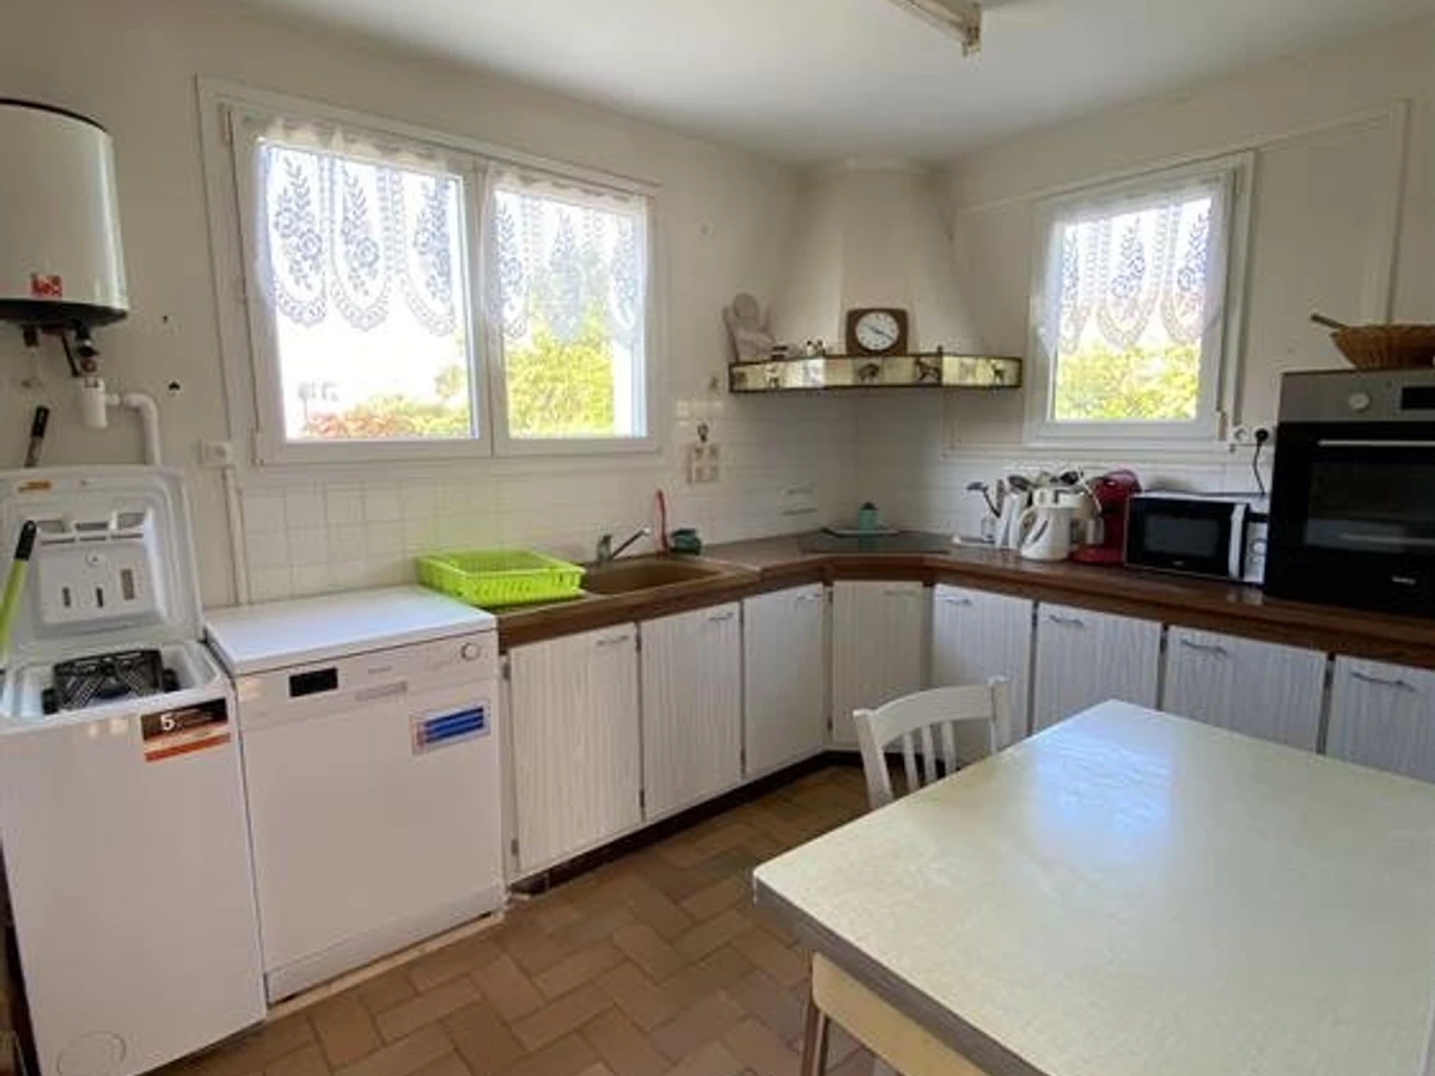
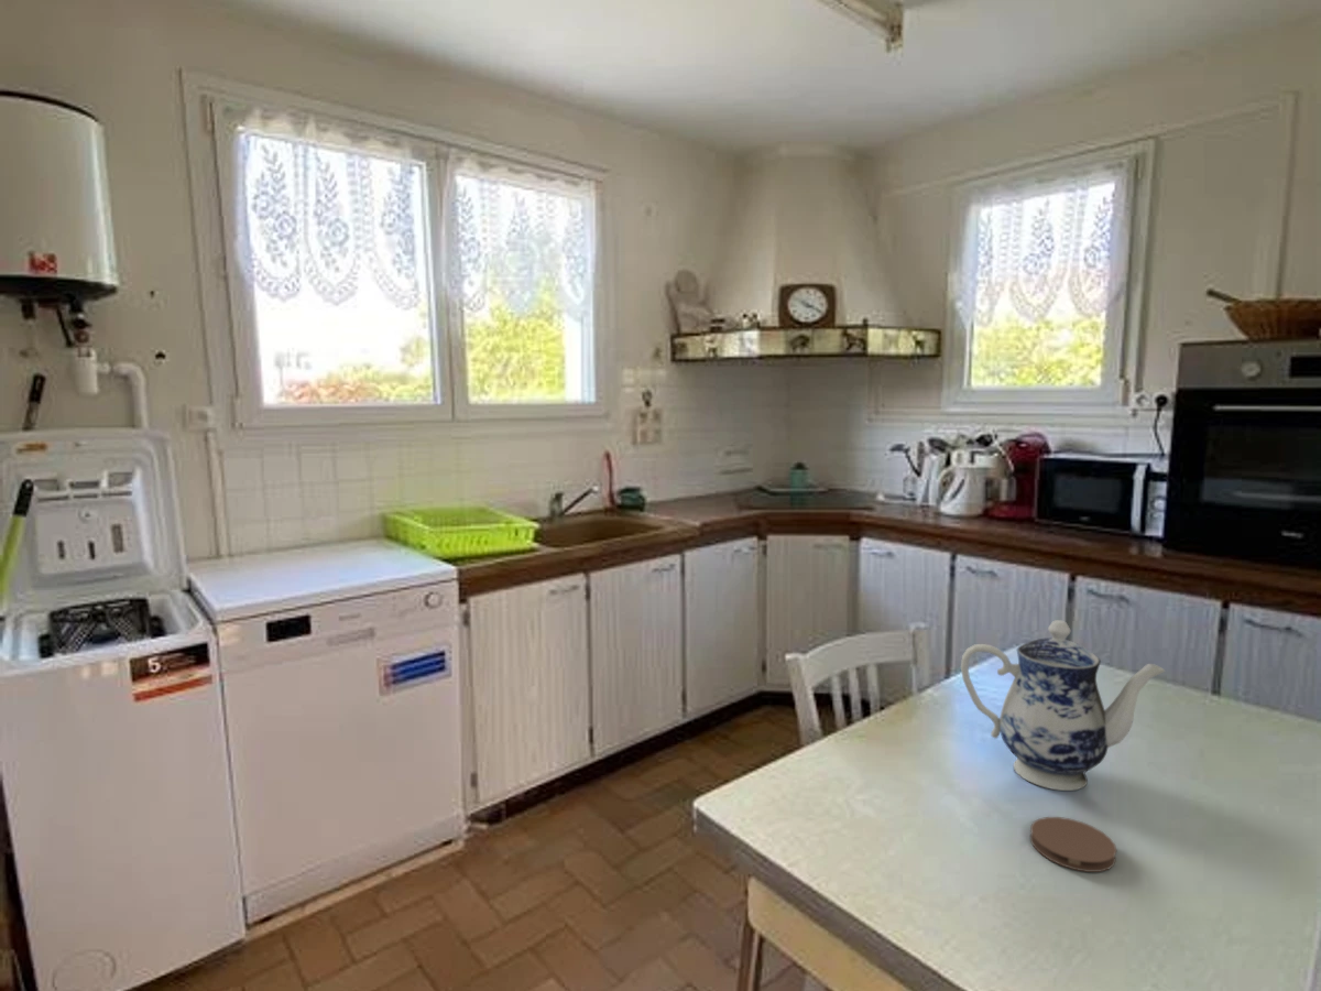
+ coaster [1029,816,1117,873]
+ teapot [960,619,1166,792]
